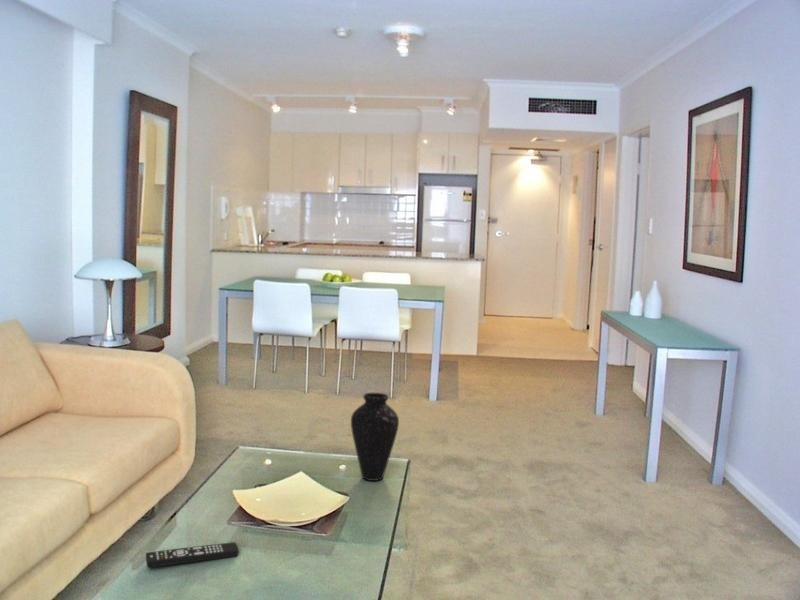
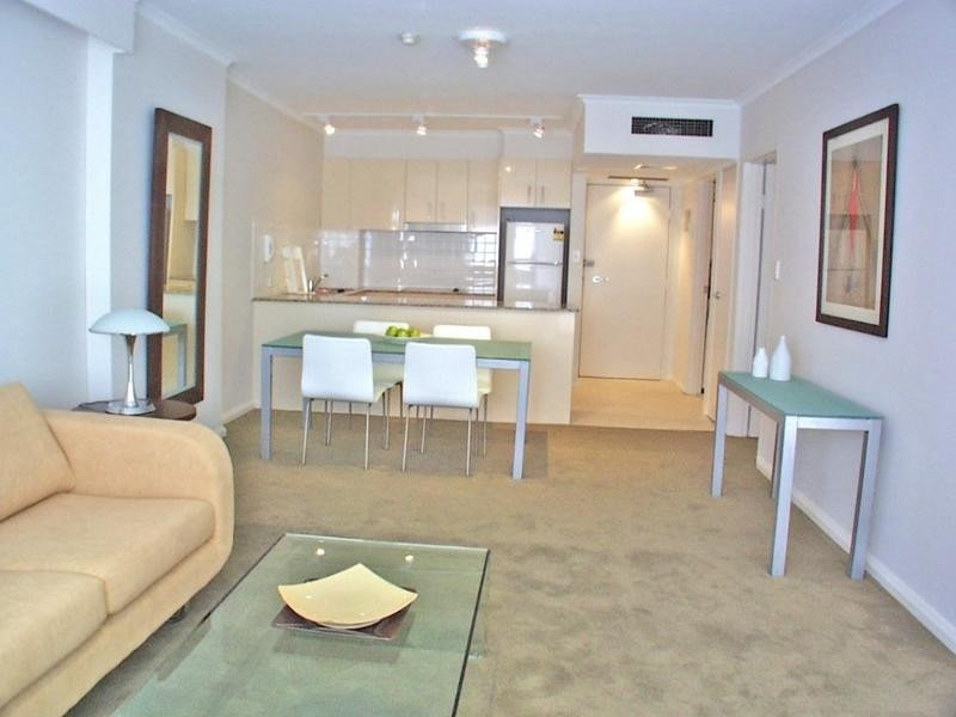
- vase [350,392,400,482]
- remote control [145,541,240,568]
